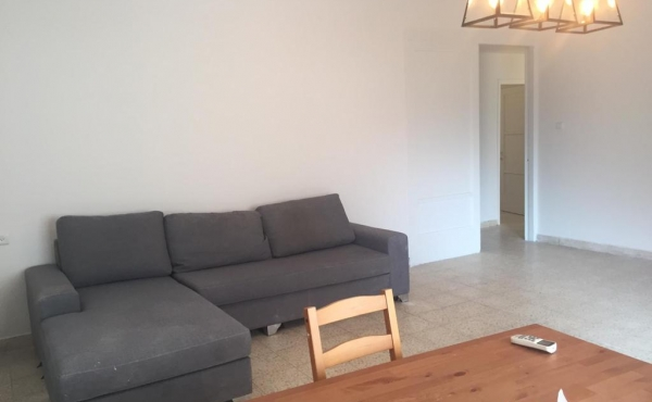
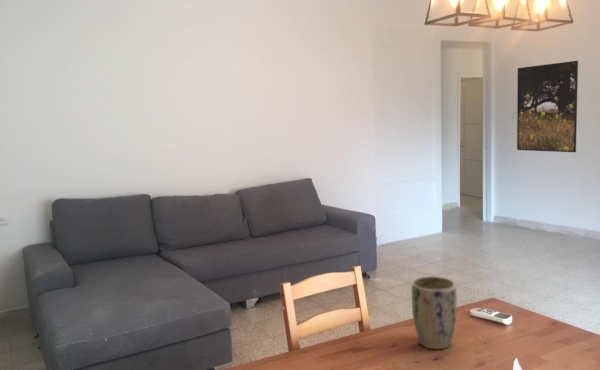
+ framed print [516,60,579,153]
+ plant pot [411,275,458,350]
